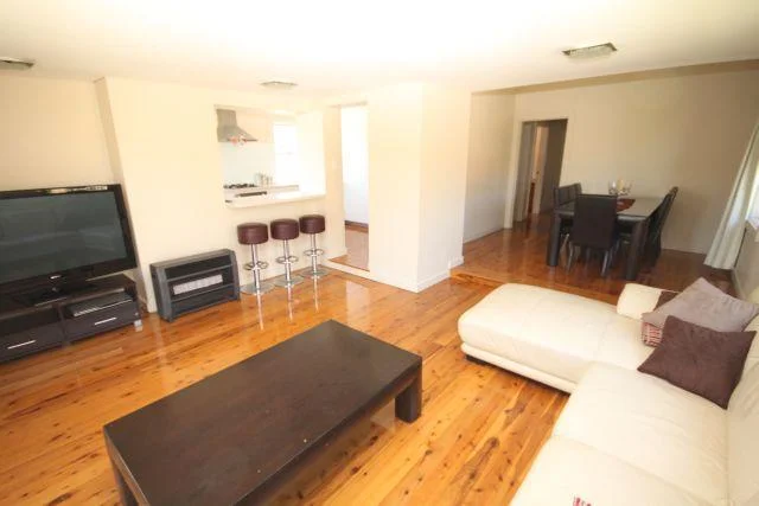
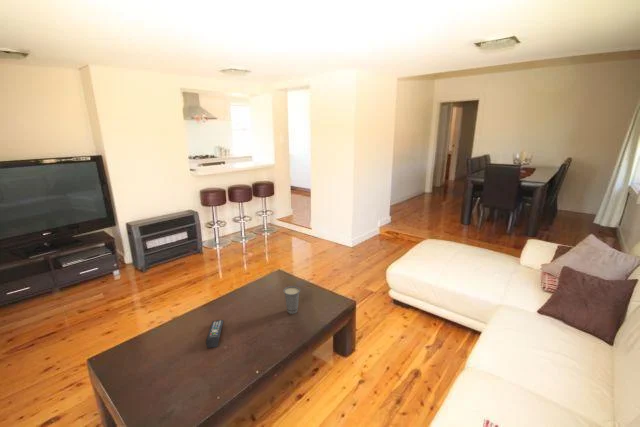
+ remote control [205,319,224,349]
+ cup [282,285,302,315]
